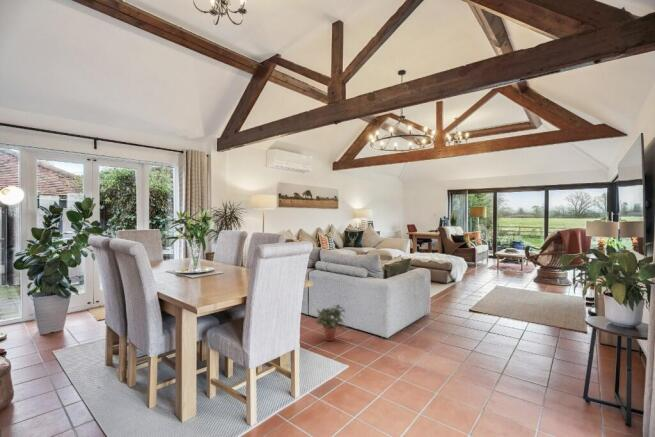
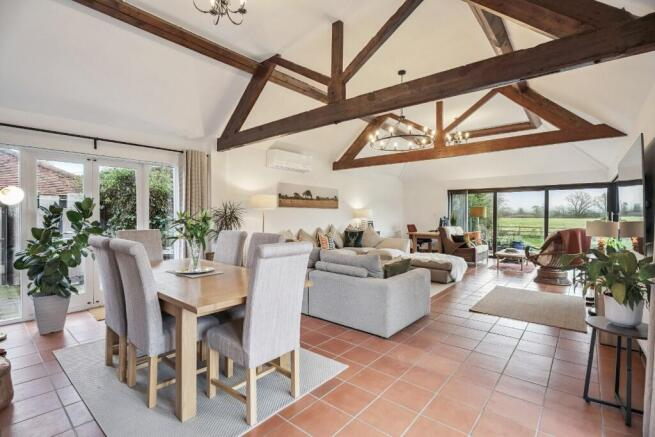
- potted plant [314,304,348,342]
